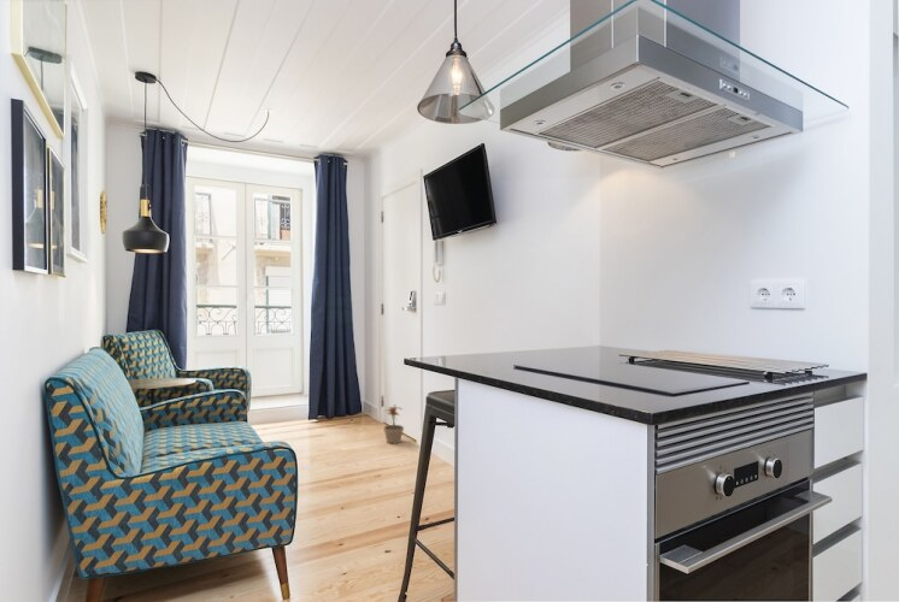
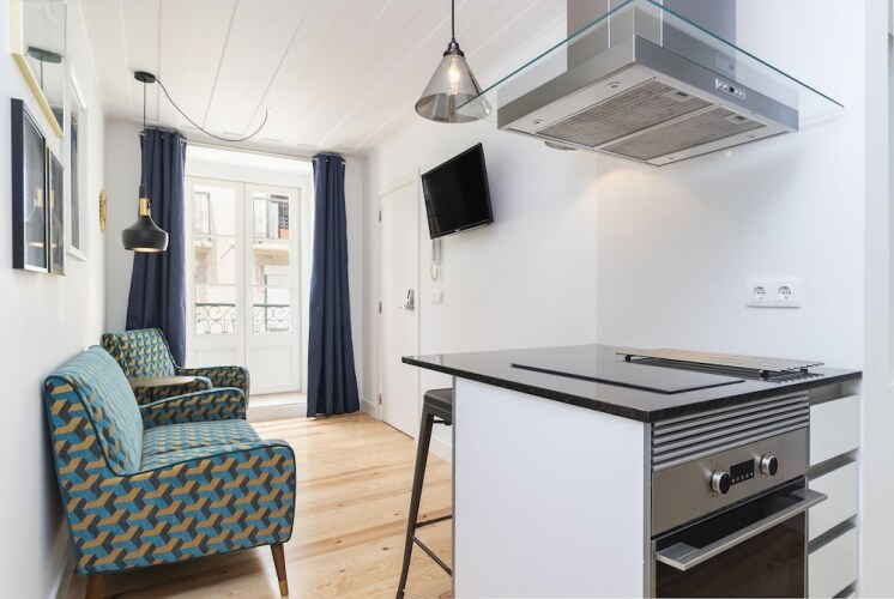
- potted plant [382,406,405,444]
